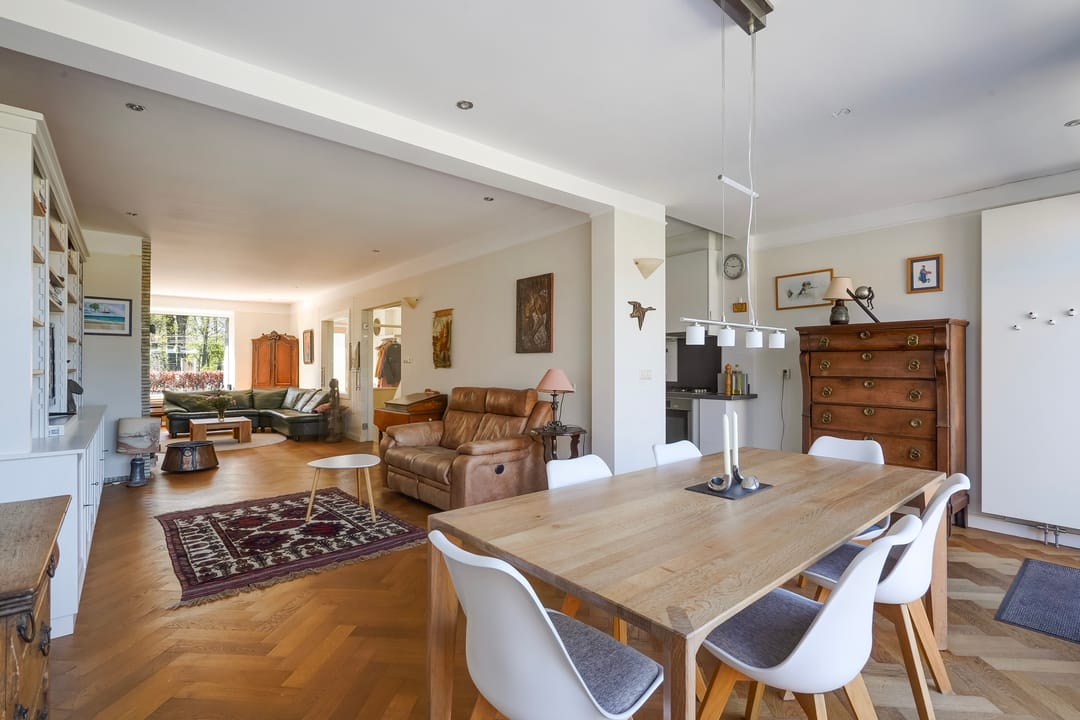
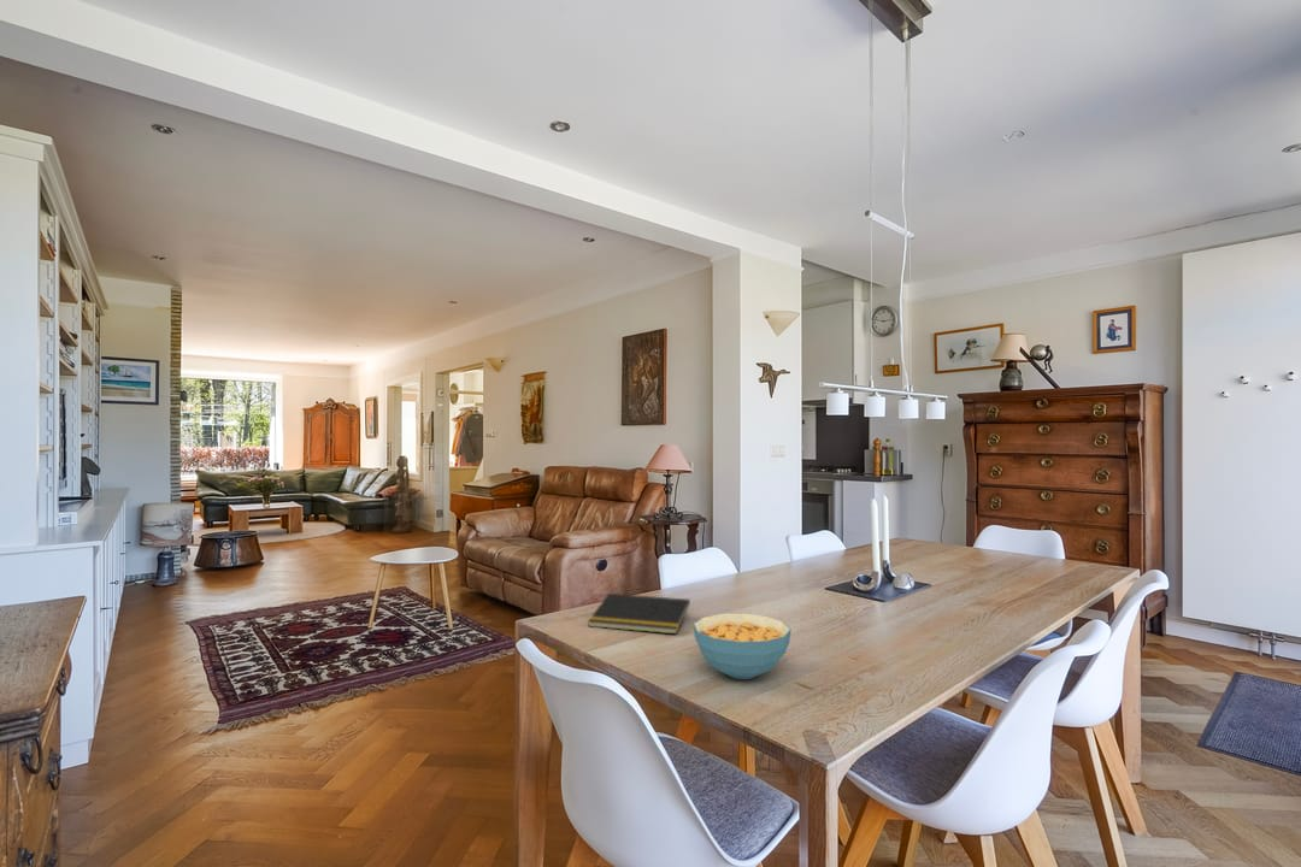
+ cereal bowl [693,612,793,680]
+ notepad [587,592,691,635]
